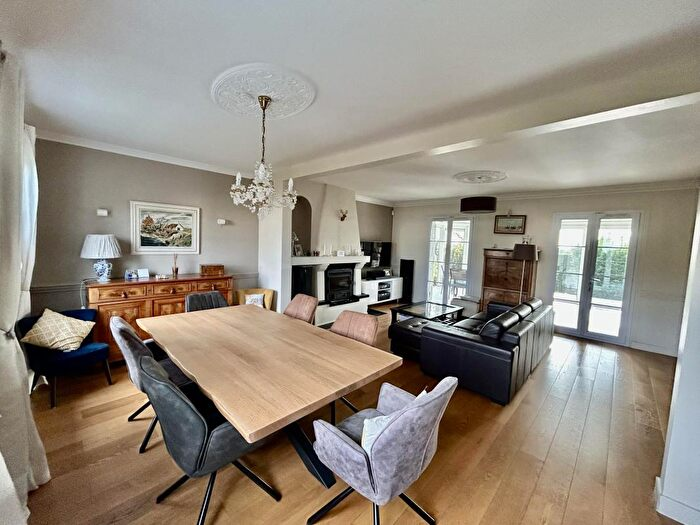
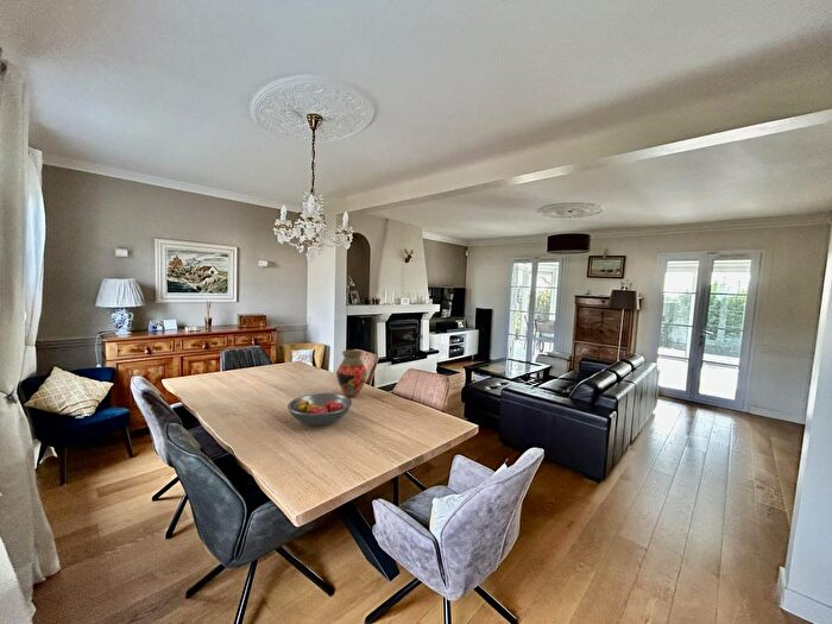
+ fruit bowl [286,392,353,427]
+ vase [335,348,367,398]
